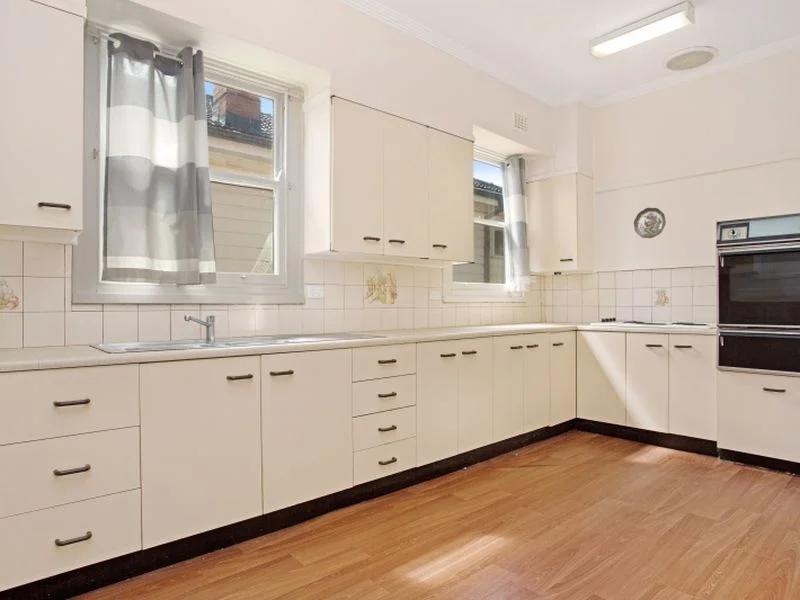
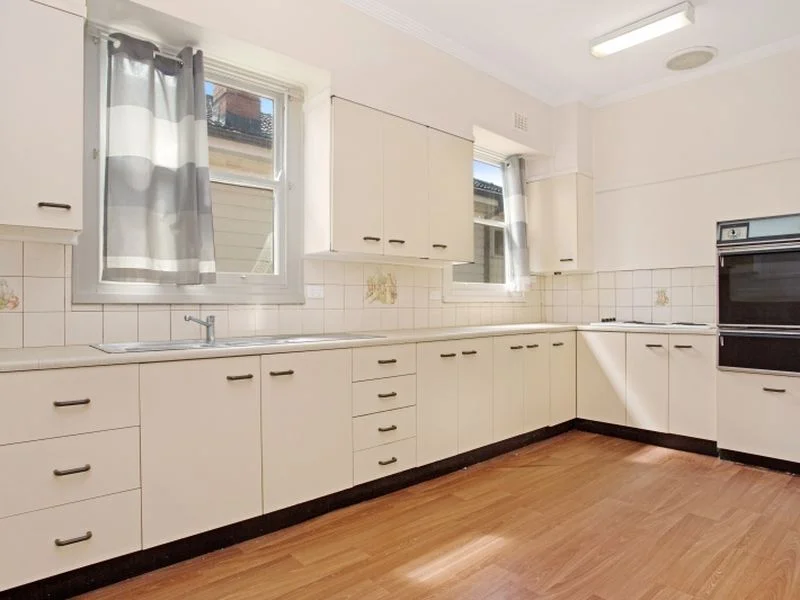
- decorative plate [633,207,667,239]
